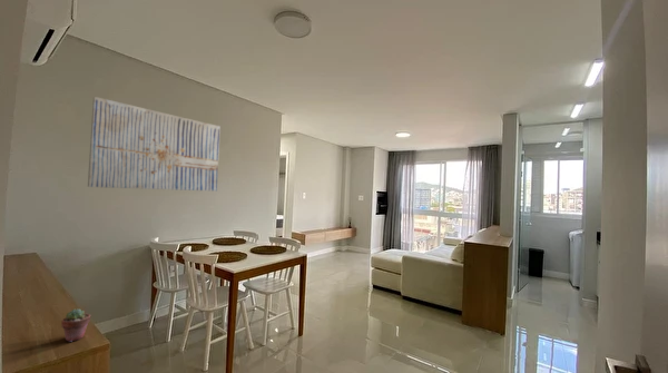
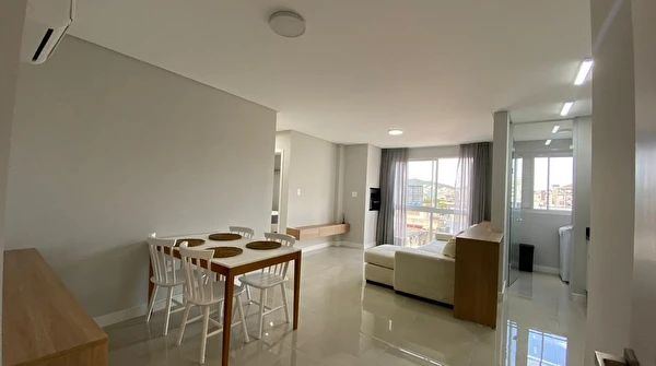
- wall art [87,96,222,193]
- potted succulent [60,307,91,343]
